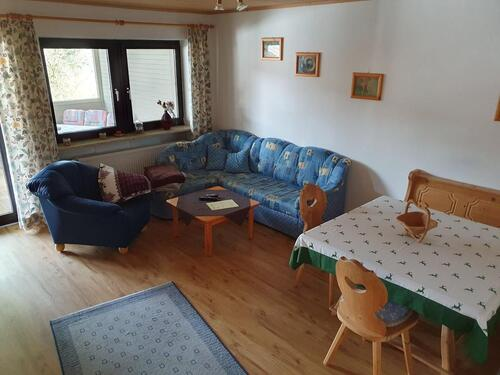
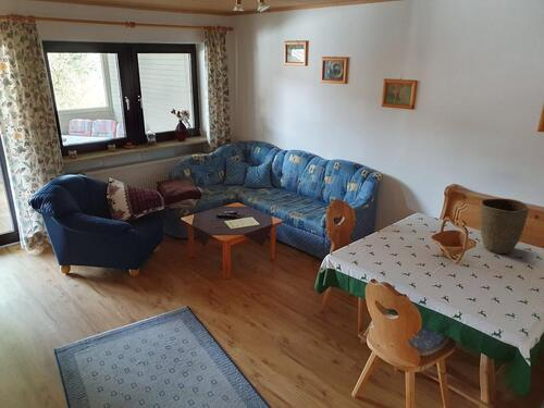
+ vase [479,198,530,255]
